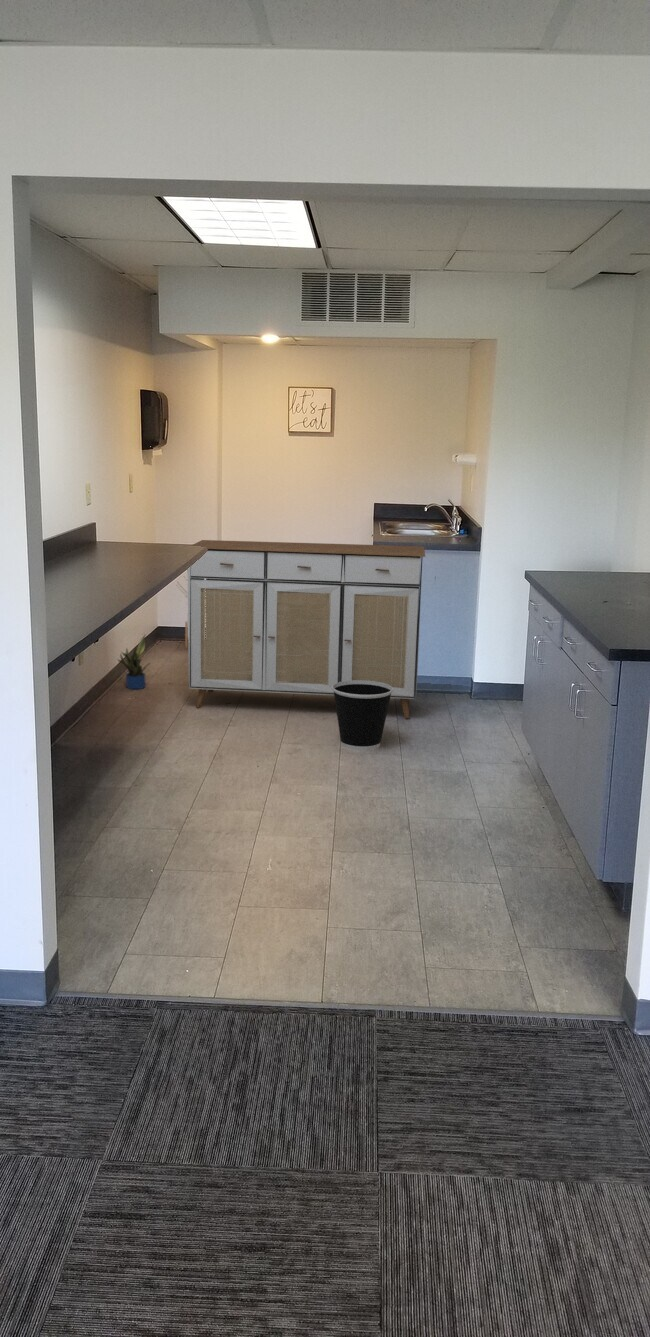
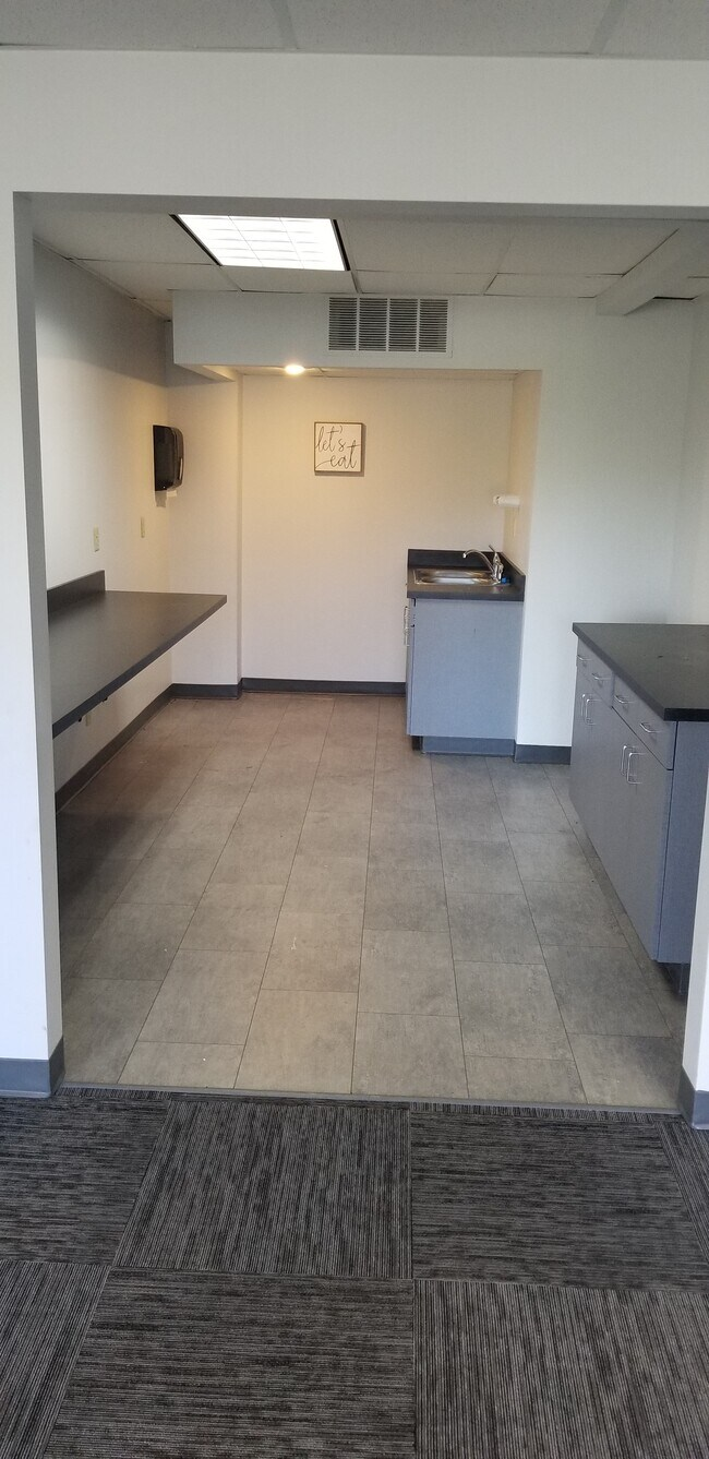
- house plant [176,577,206,649]
- potted plant [116,633,152,690]
- wastebasket [332,680,393,752]
- sideboard [186,539,426,719]
